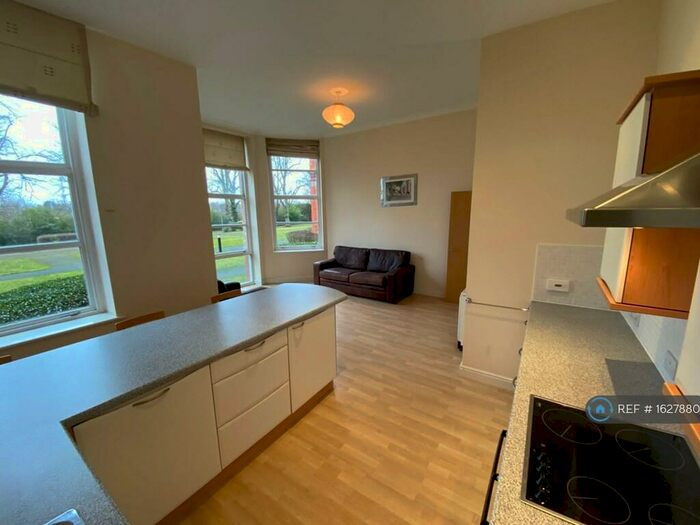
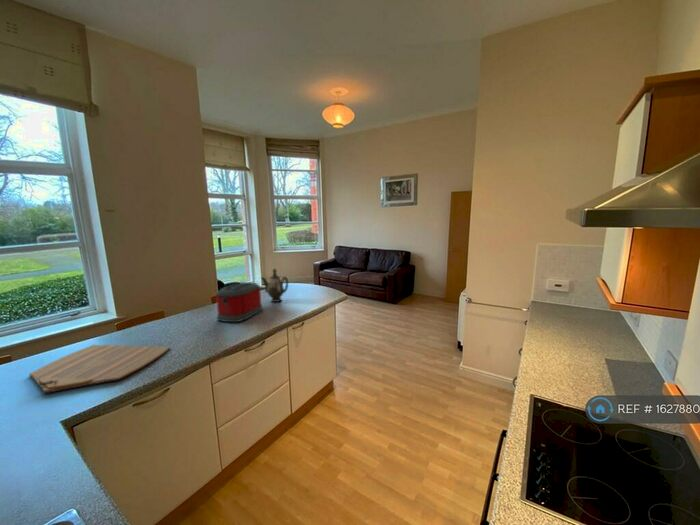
+ toaster [215,281,263,323]
+ teapot [260,267,289,303]
+ cutting board [28,344,171,394]
